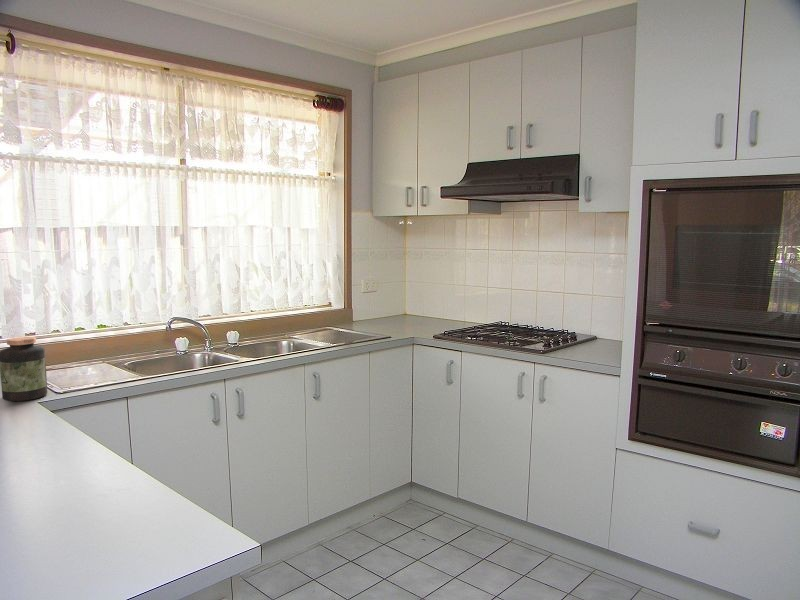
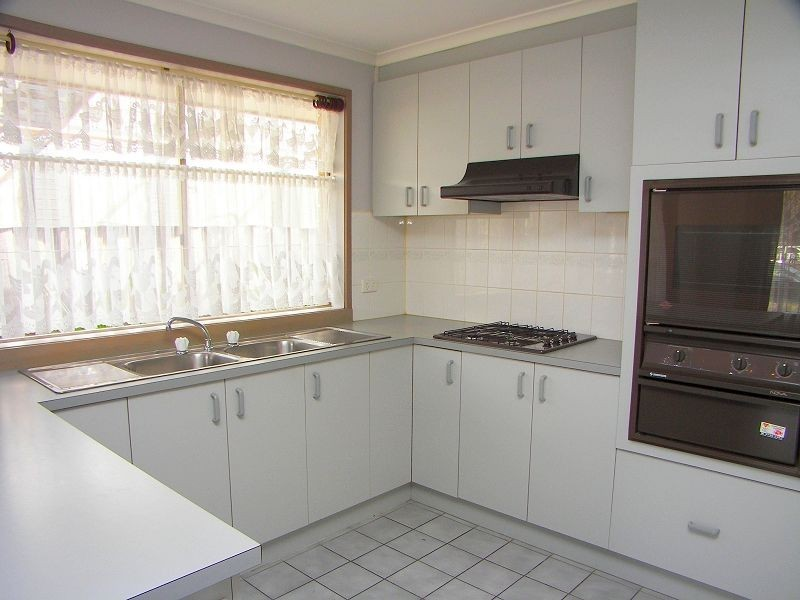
- jar [0,336,48,402]
